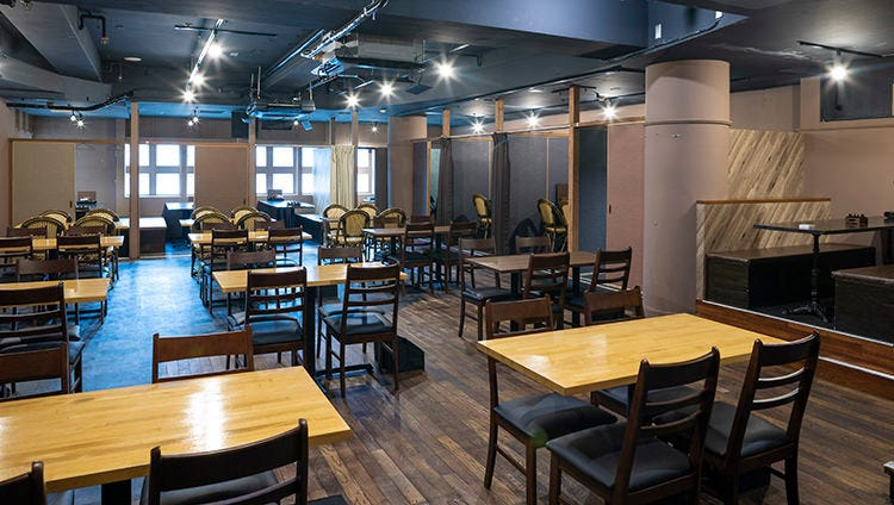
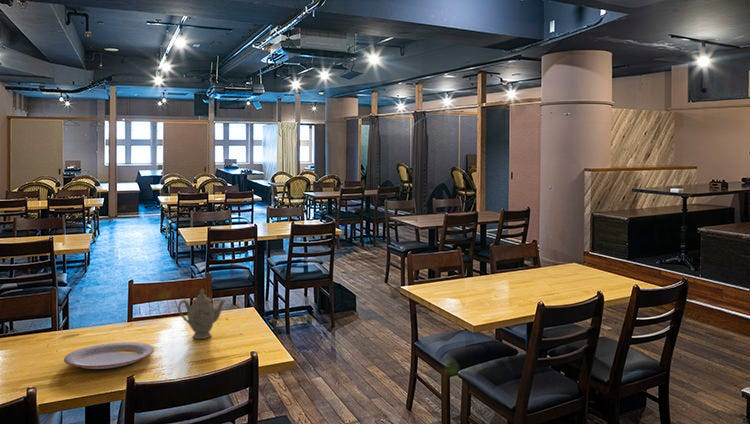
+ chinaware [177,288,227,340]
+ plate [63,341,155,370]
